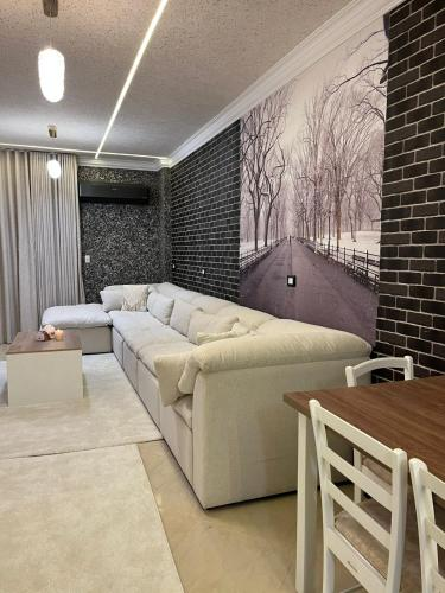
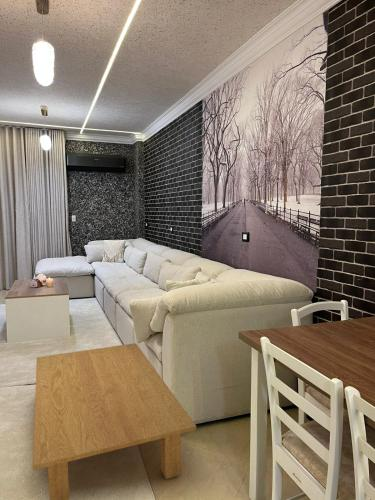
+ coffee table [32,342,197,500]
